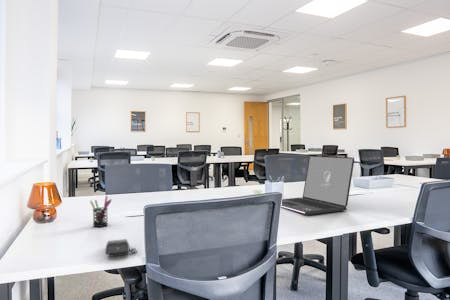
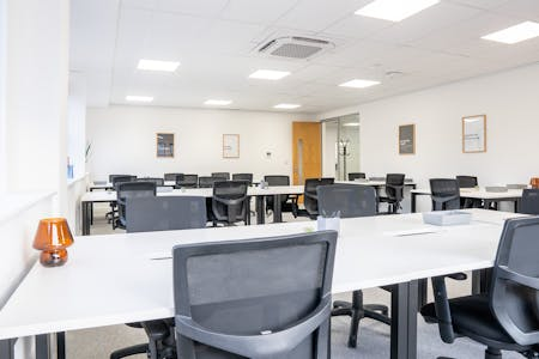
- computer mouse [105,238,138,258]
- laptop [280,155,355,216]
- pen holder [89,195,112,228]
